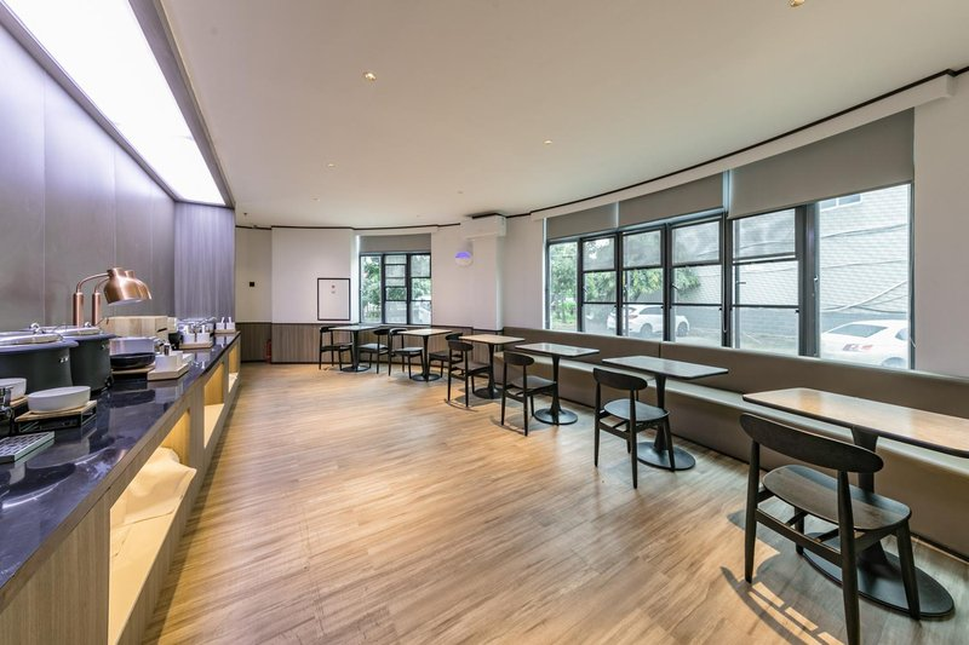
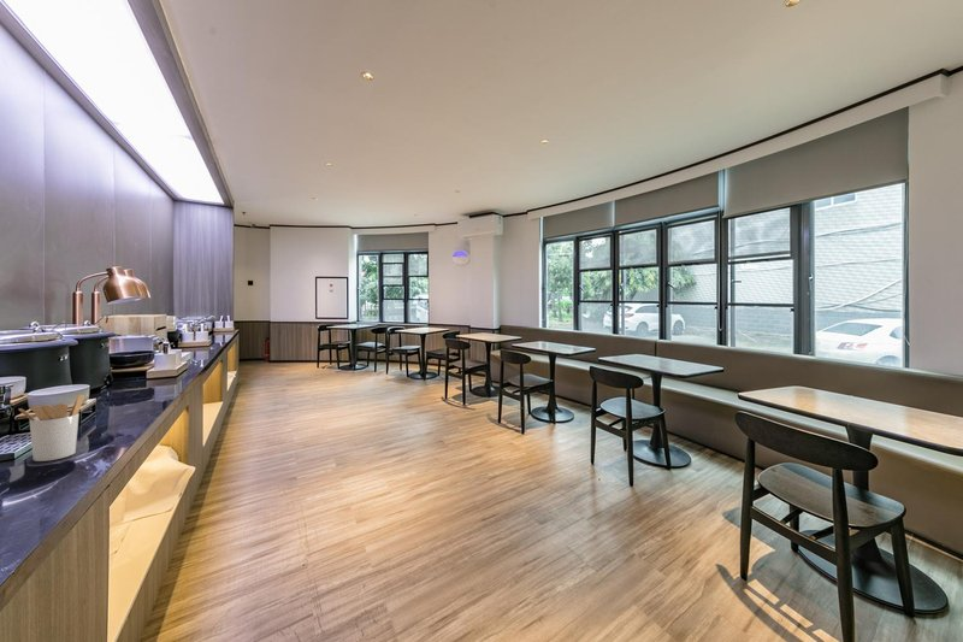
+ utensil holder [18,394,85,463]
